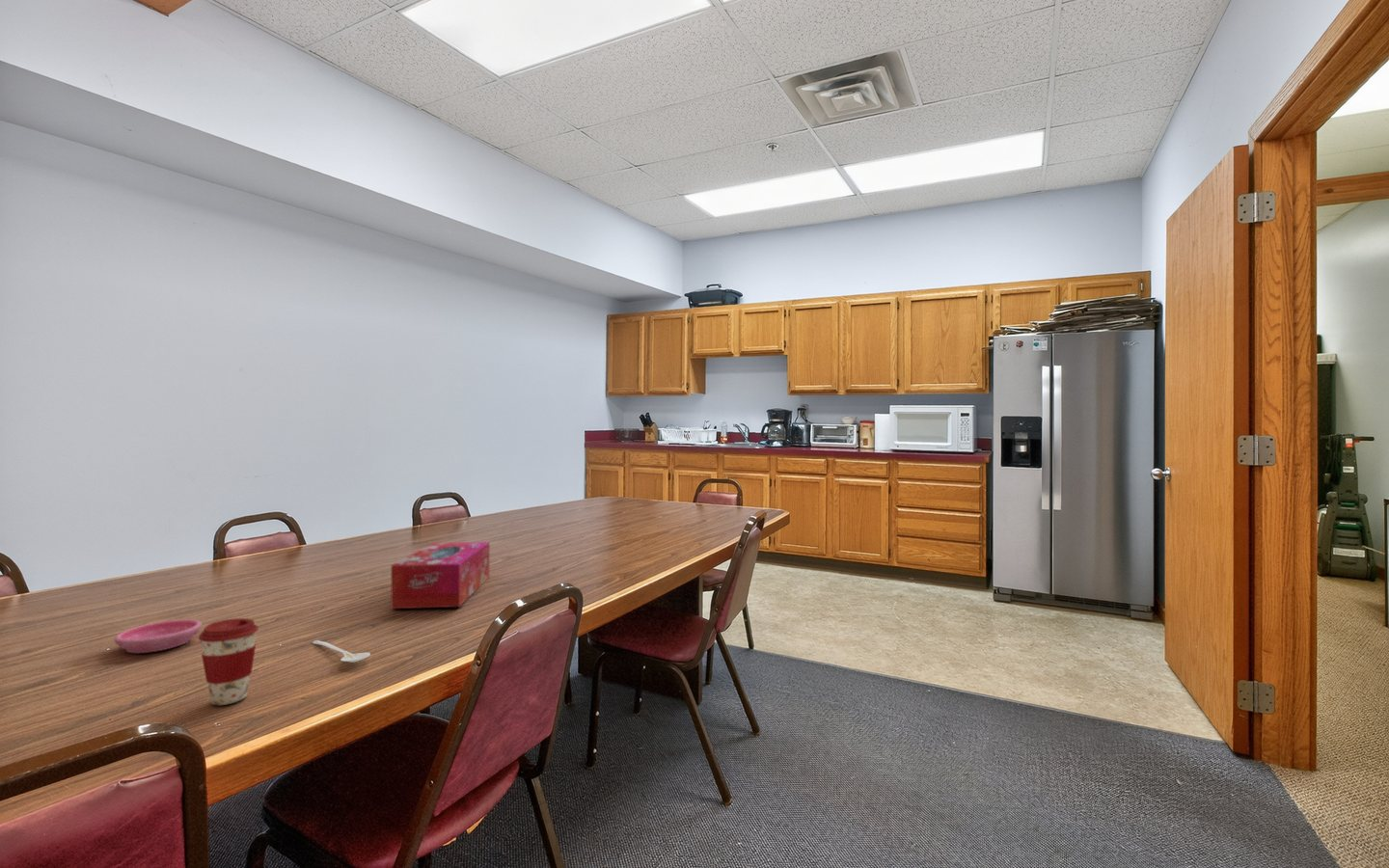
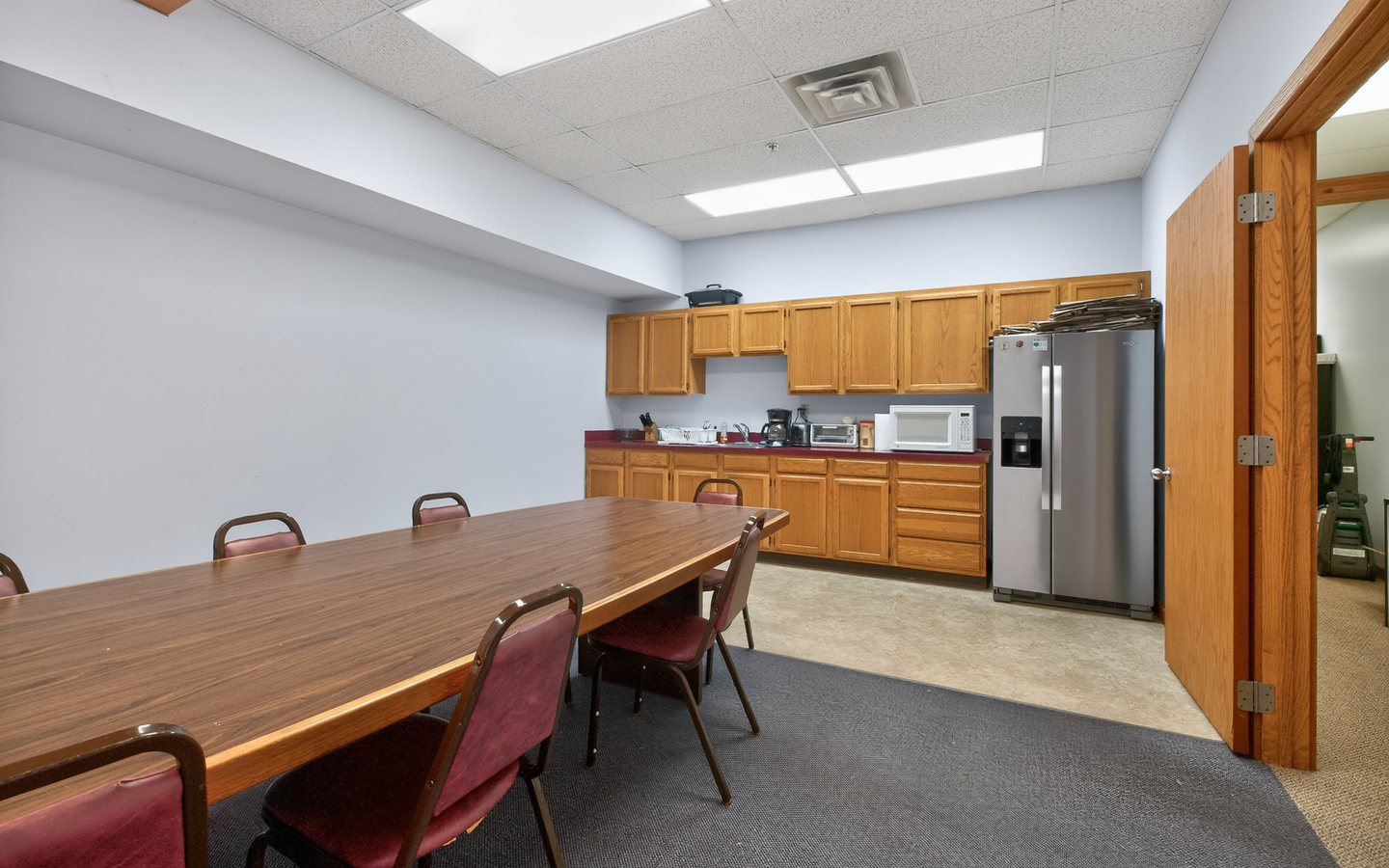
- saucer [114,618,203,654]
- stirrer [312,639,371,663]
- tissue box [390,541,490,610]
- coffee cup [198,617,259,706]
